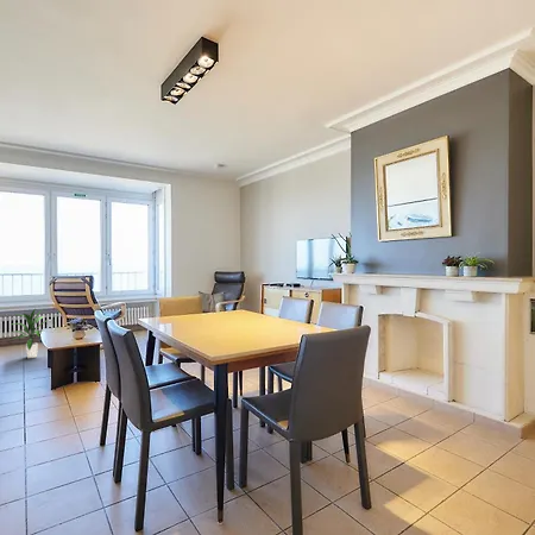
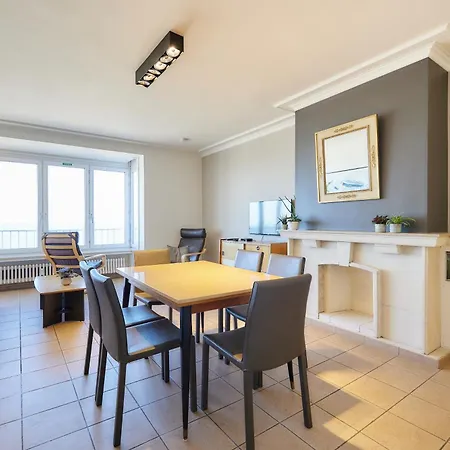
- indoor plant [10,307,46,359]
